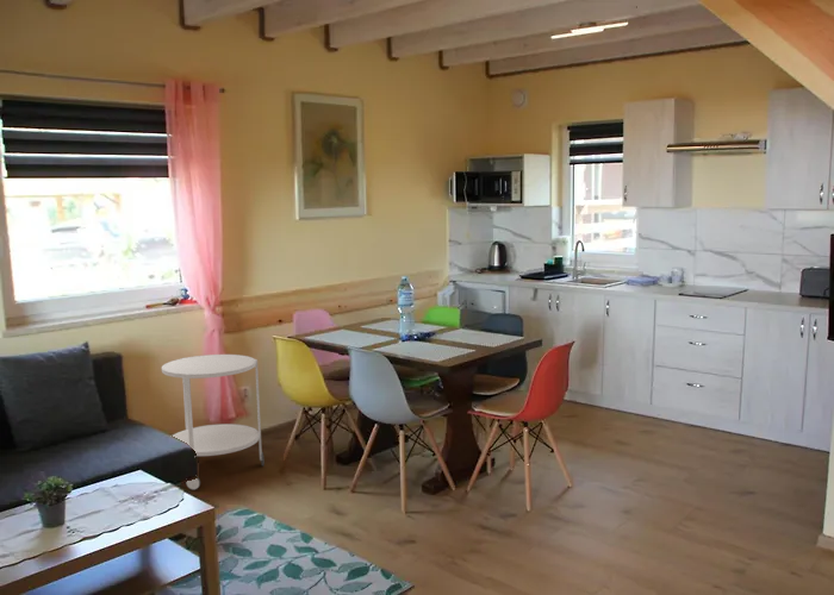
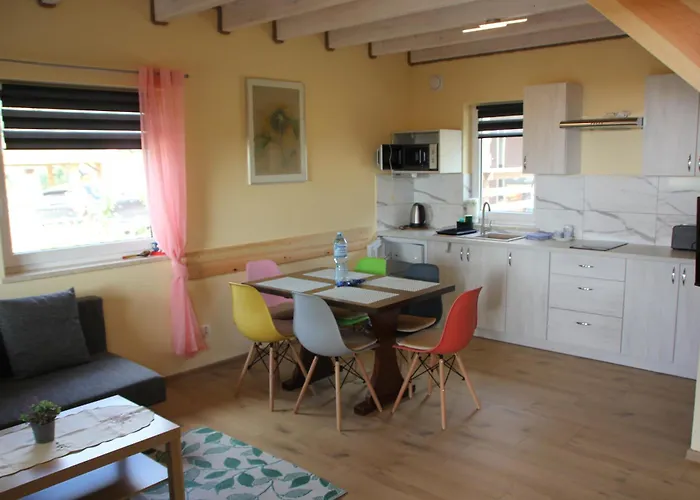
- side table [161,353,266,491]
